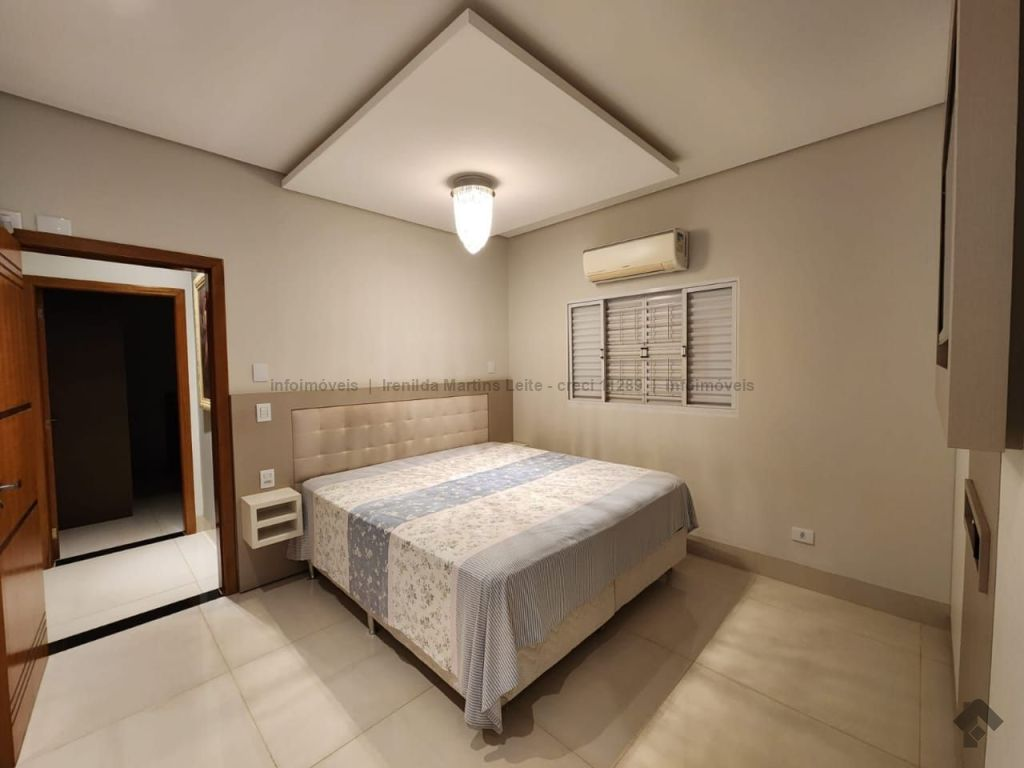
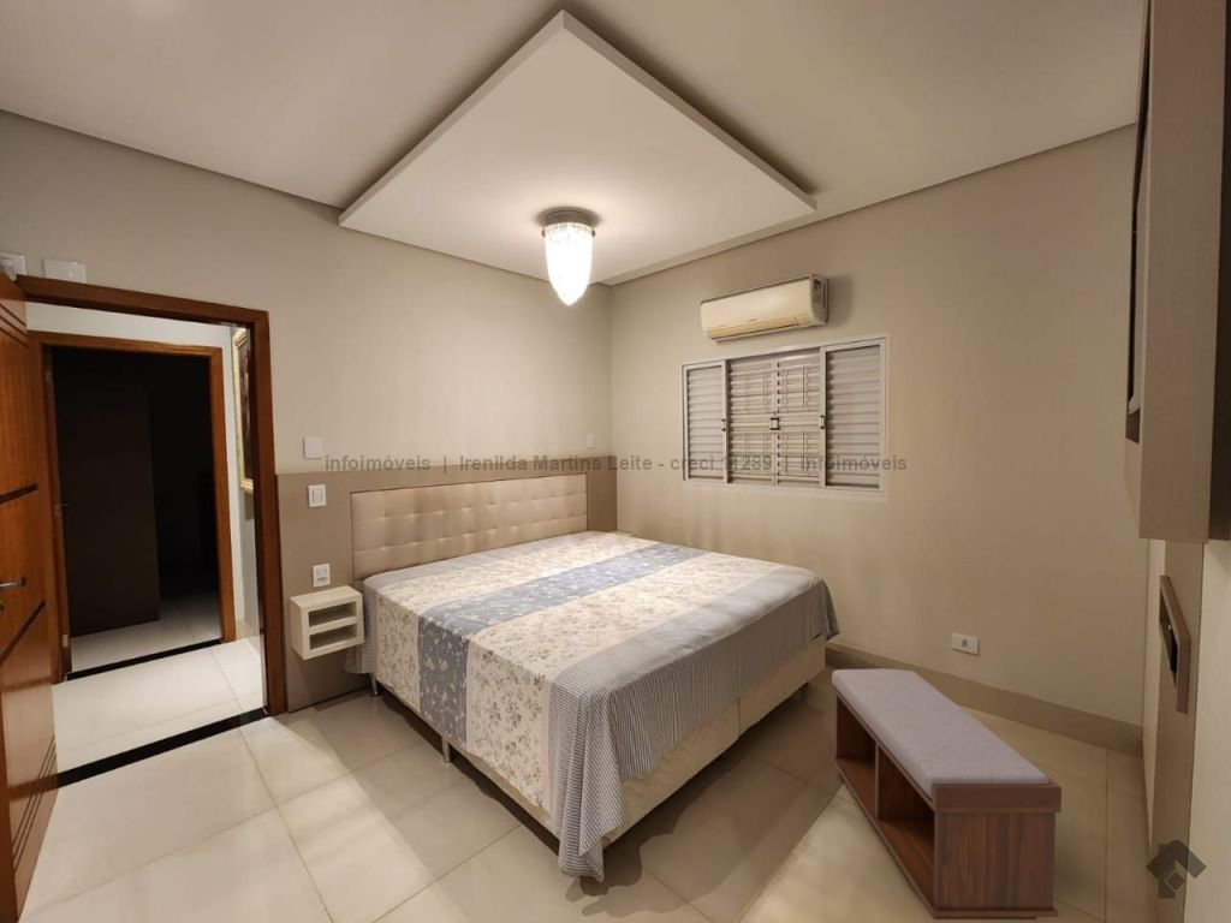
+ bench [829,667,1063,921]
